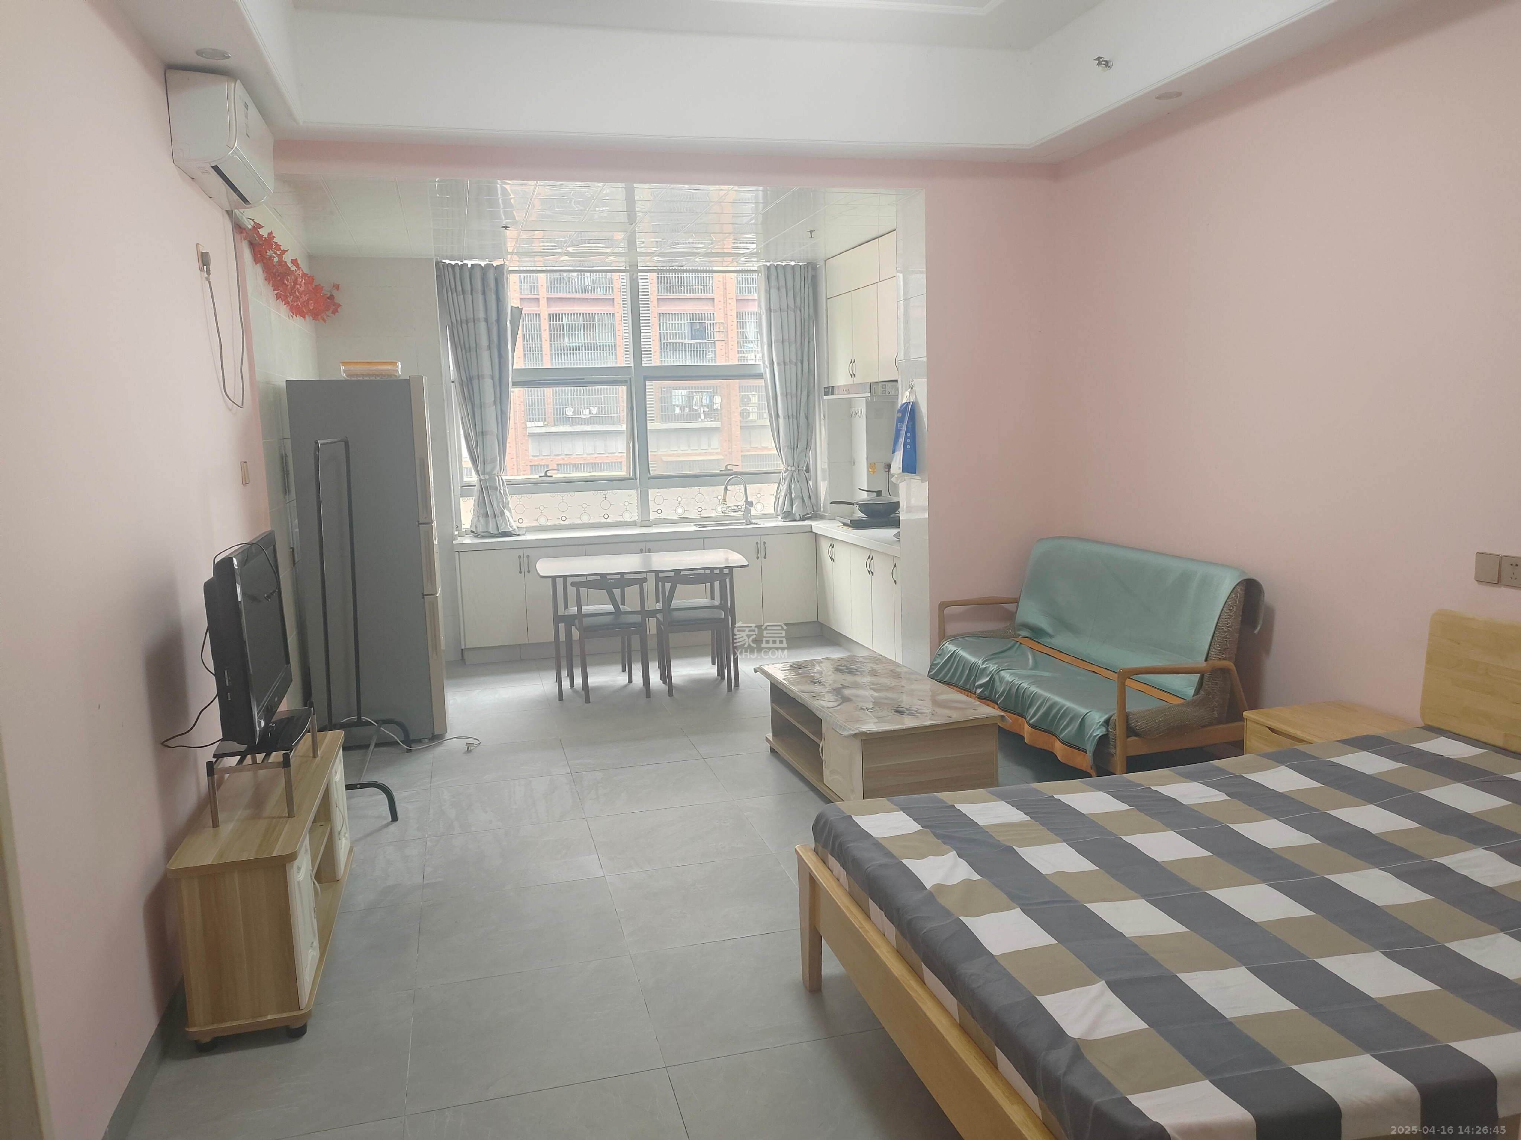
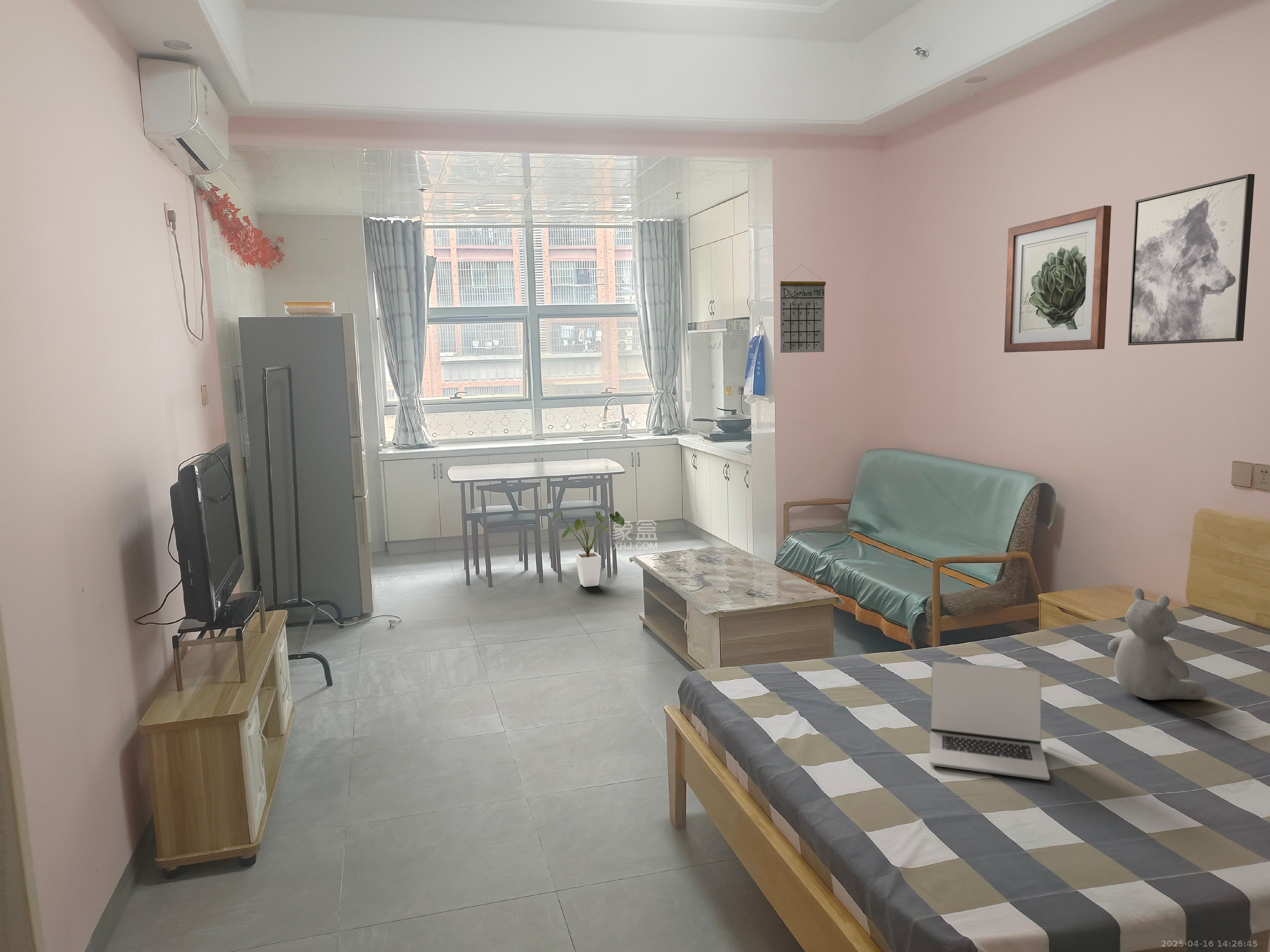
+ laptop [929,661,1050,781]
+ wall art [1004,205,1112,353]
+ calendar [779,264,826,353]
+ wall art [1128,174,1255,346]
+ house plant [552,509,625,587]
+ teddy bear [1108,588,1208,701]
